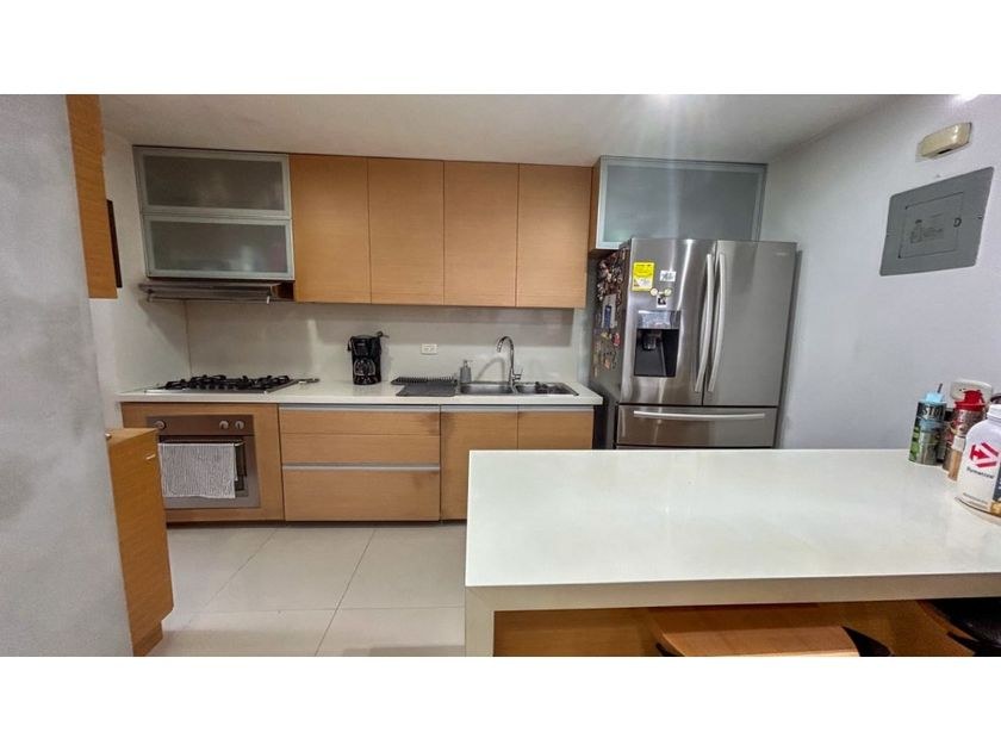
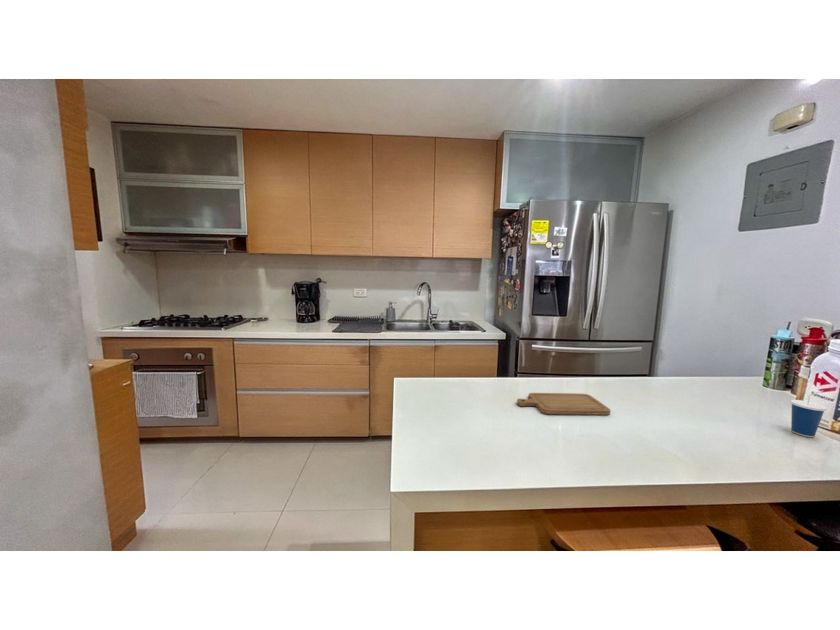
+ chopping board [516,392,611,416]
+ cup [789,390,827,438]
